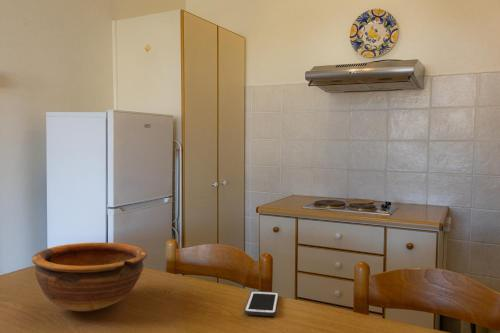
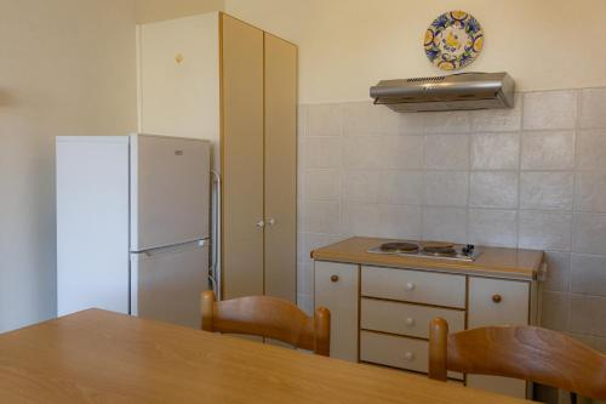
- bowl [31,242,148,313]
- cell phone [244,290,280,317]
